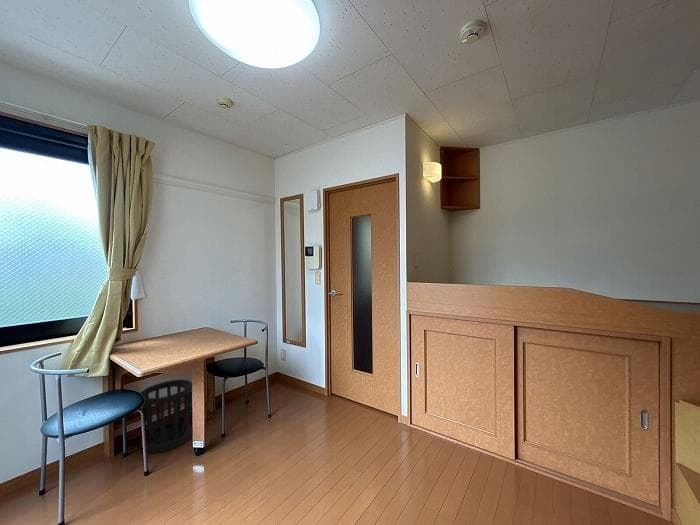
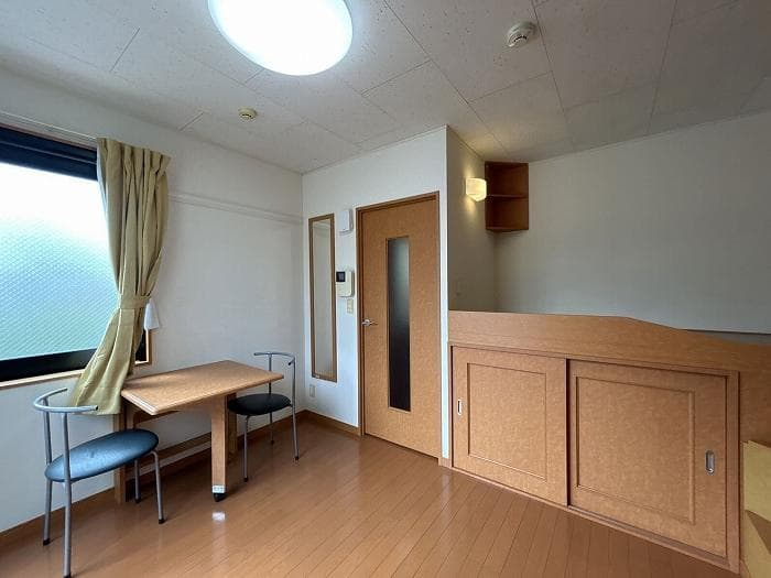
- wastebasket [139,379,193,454]
